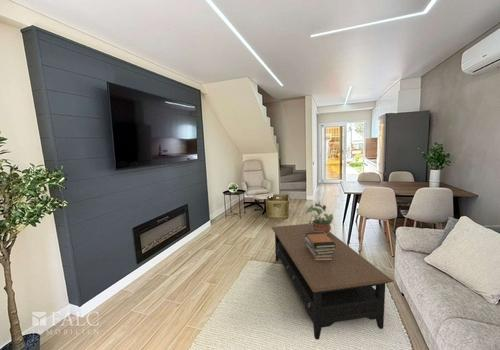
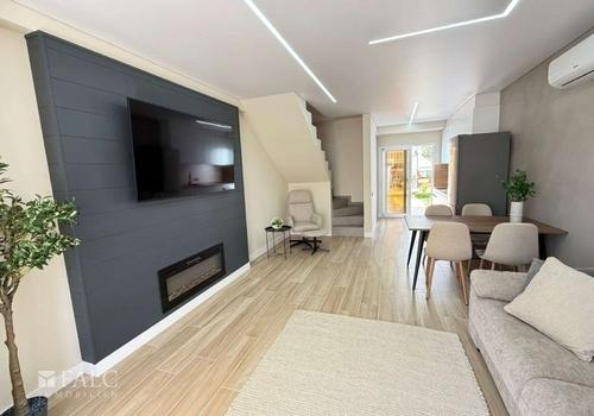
- potted plant [305,200,334,235]
- hamper [264,193,291,219]
- coffee table [271,222,394,341]
- book stack [305,232,336,261]
